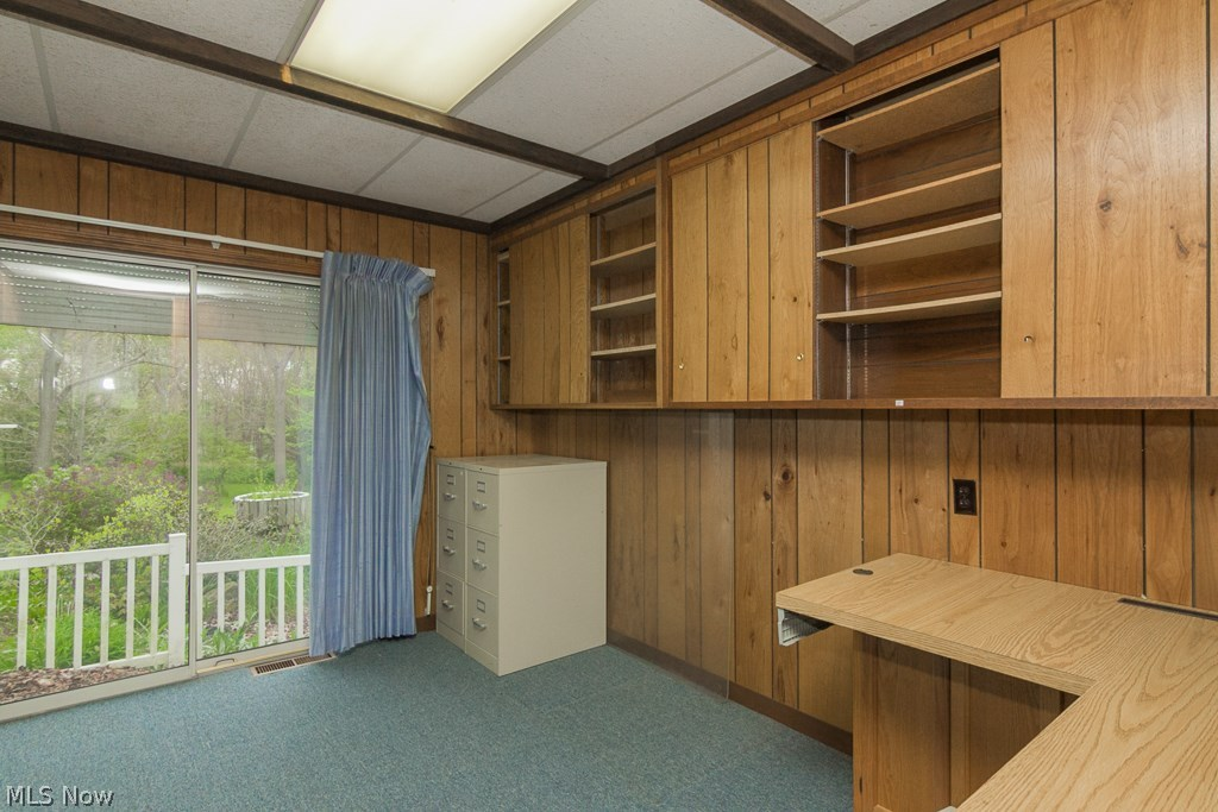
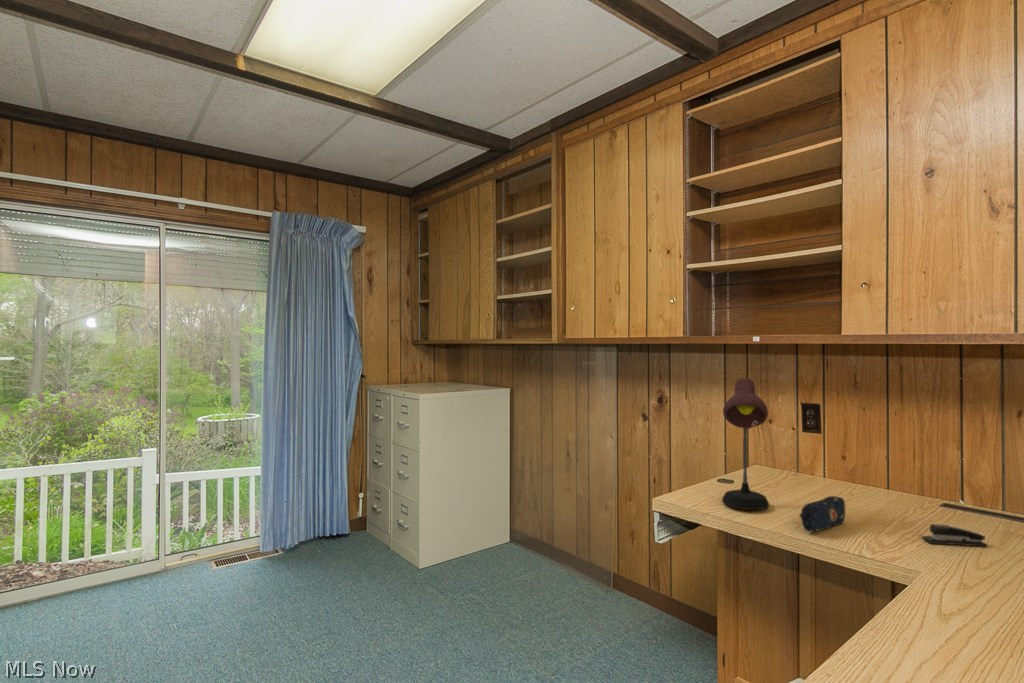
+ stapler [921,523,989,547]
+ desk lamp [721,378,770,511]
+ pencil case [798,495,847,532]
